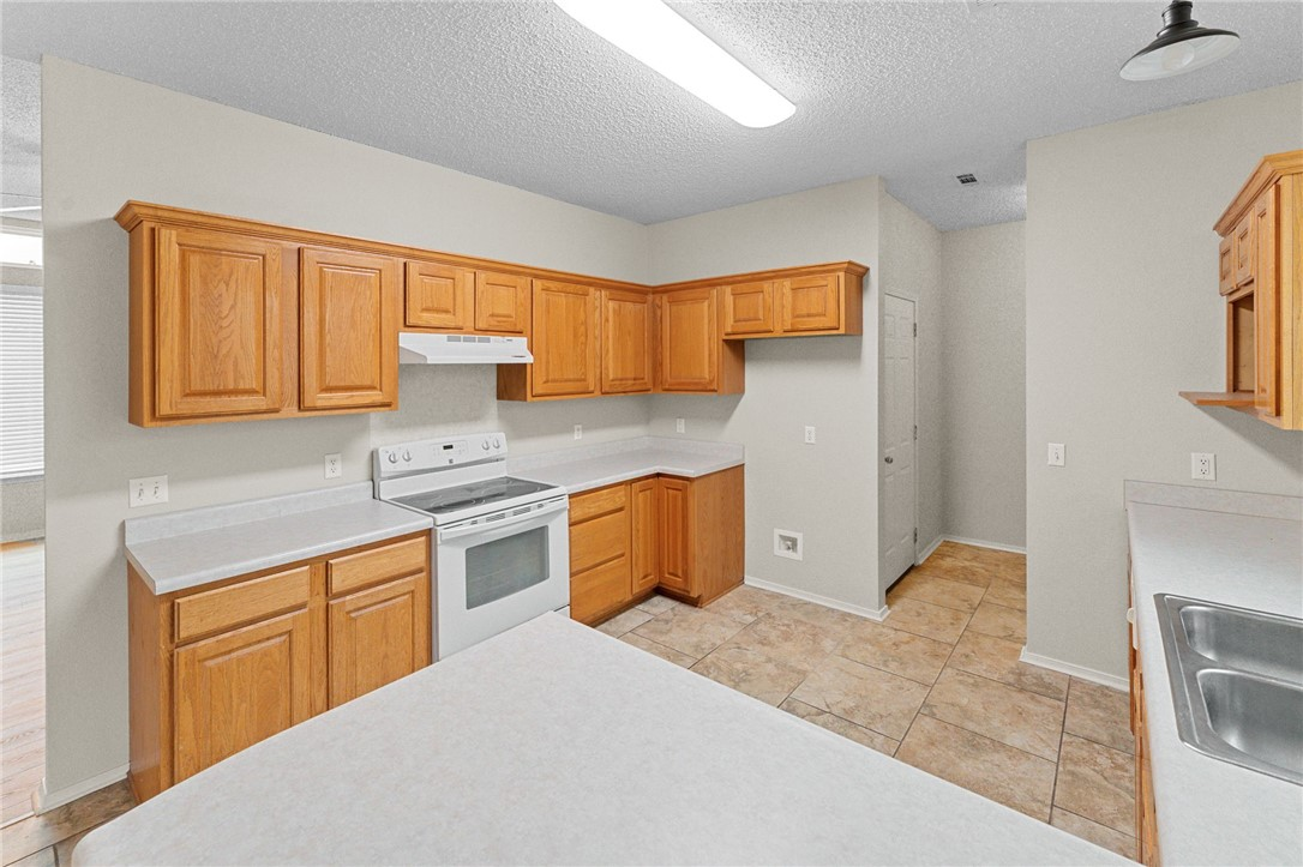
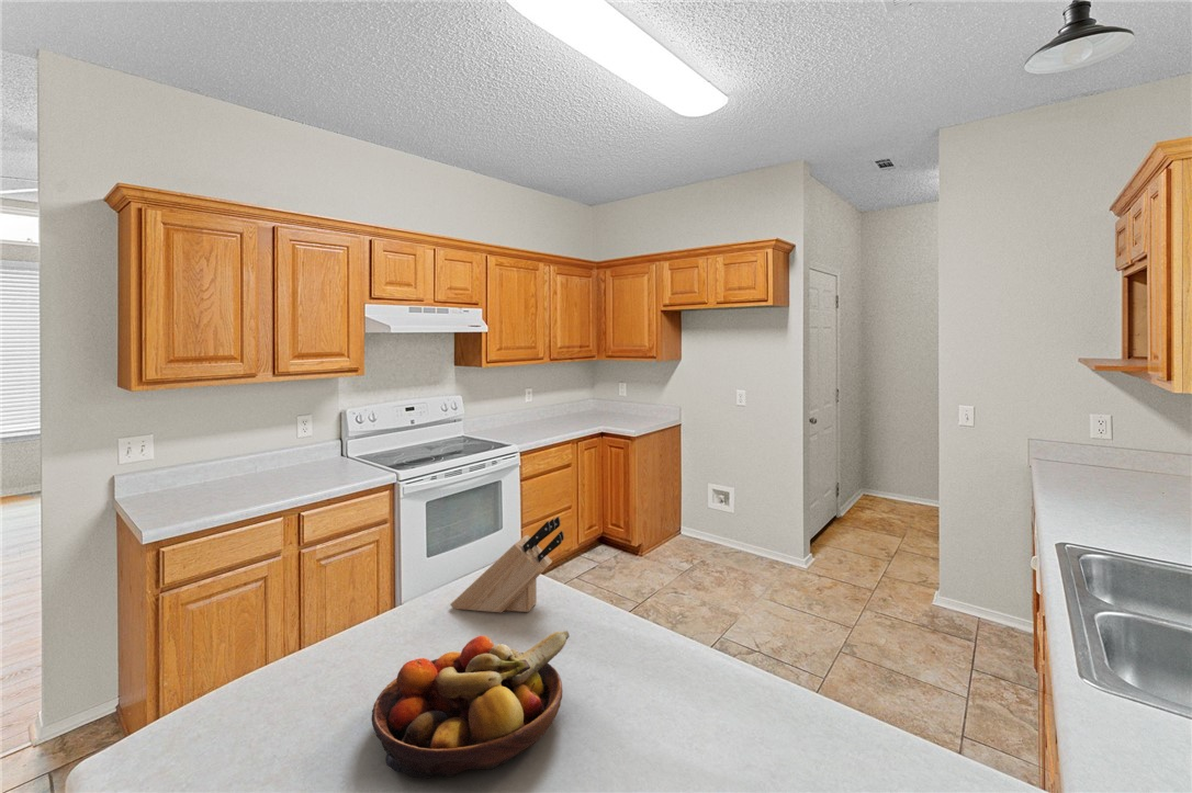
+ knife block [449,516,565,613]
+ fruit bowl [370,630,571,780]
